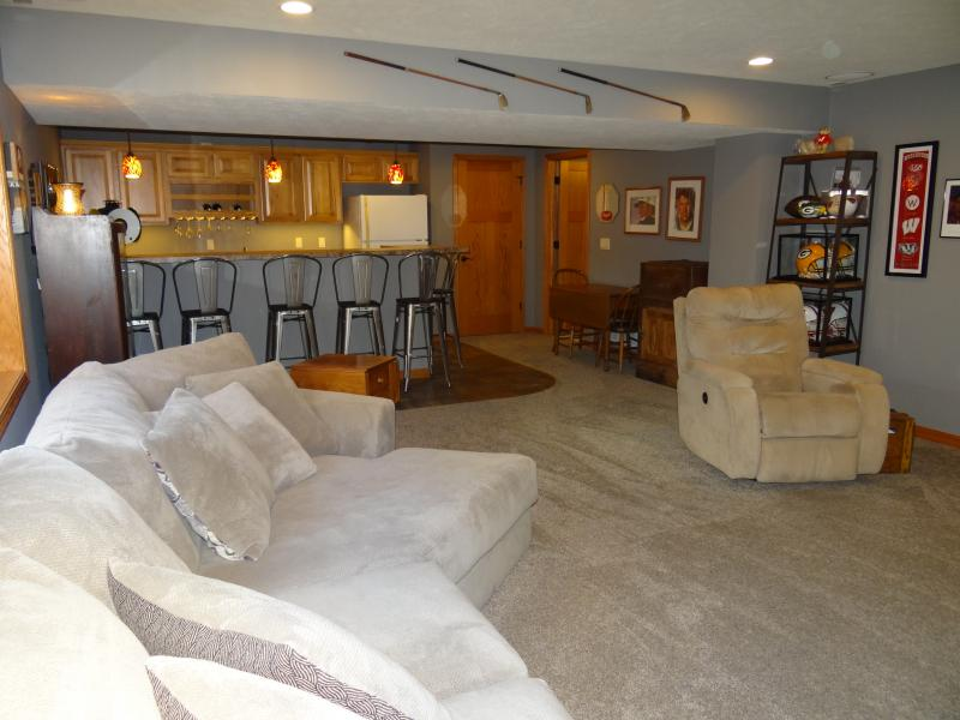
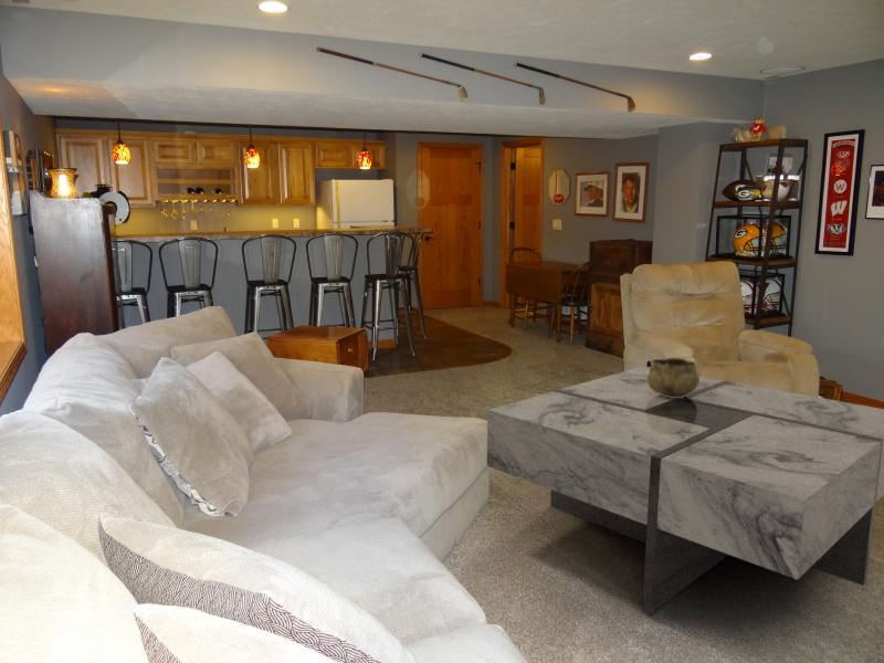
+ coffee table [486,366,884,614]
+ decorative bowl [648,357,701,398]
